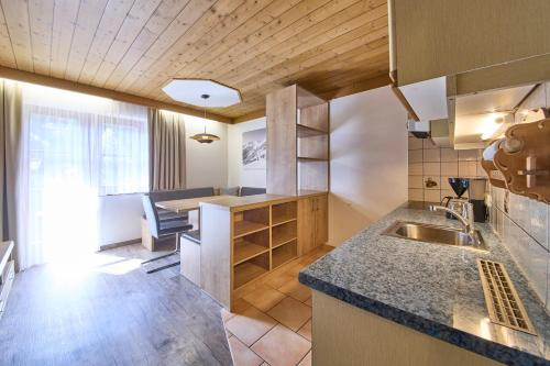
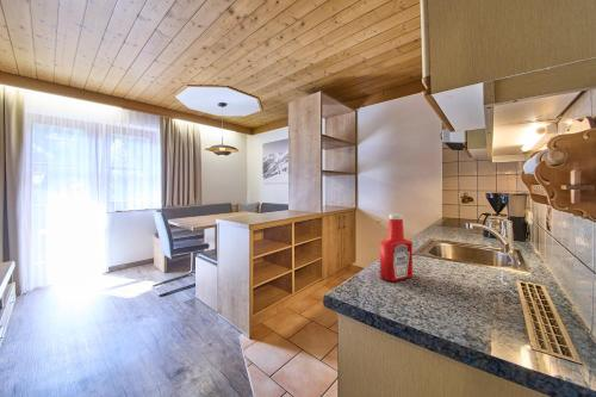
+ soap bottle [379,213,414,283]
